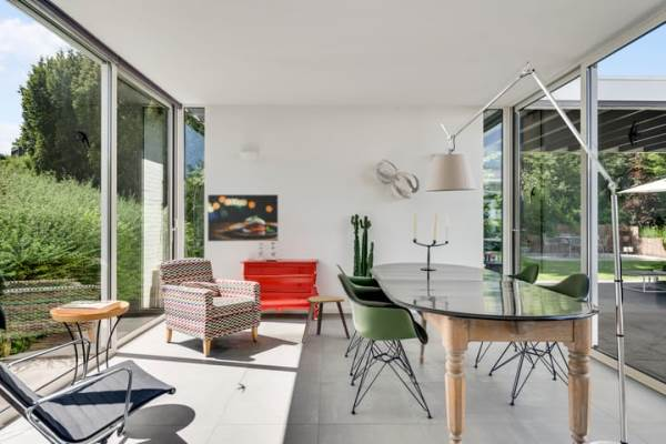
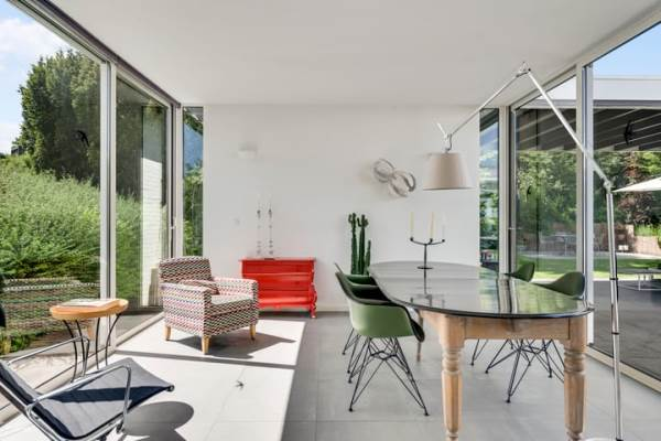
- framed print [206,193,280,243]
- stool [301,294,351,344]
